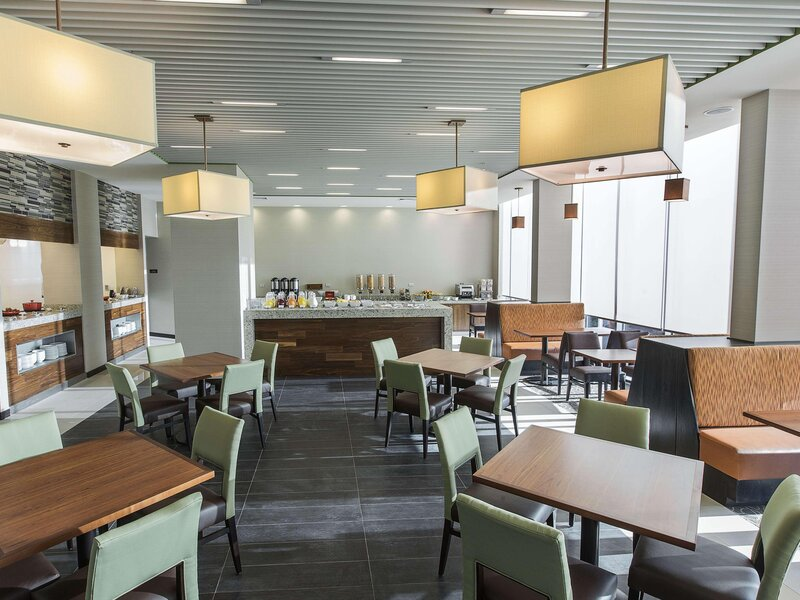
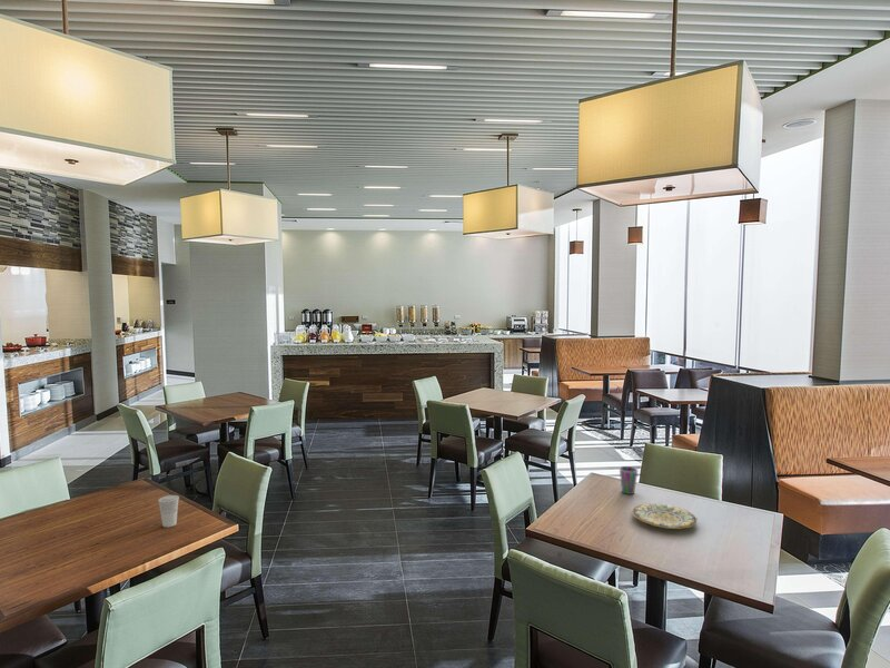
+ plate [631,502,699,530]
+ cup [619,465,639,495]
+ cup [157,494,180,529]
